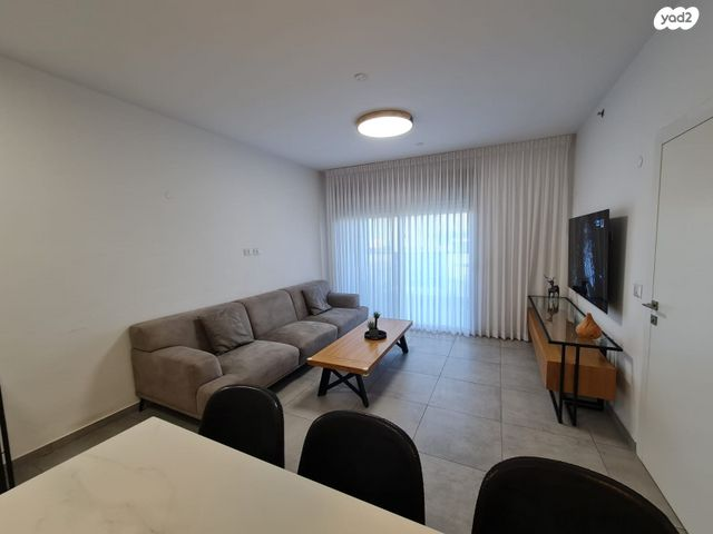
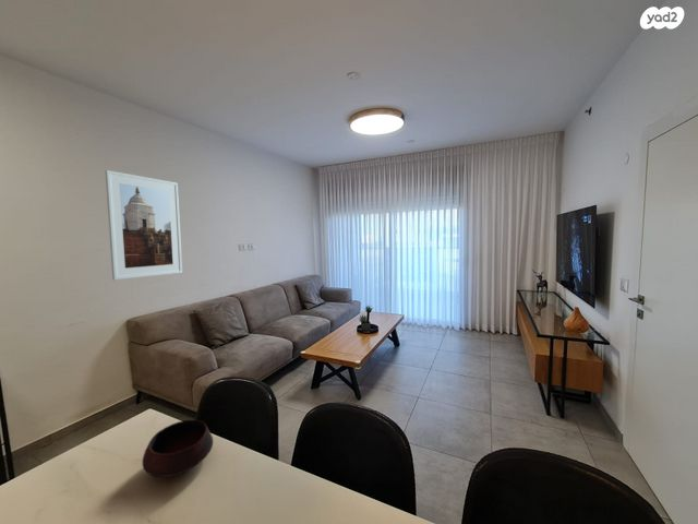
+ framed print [105,169,183,282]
+ bowl [141,419,214,478]
